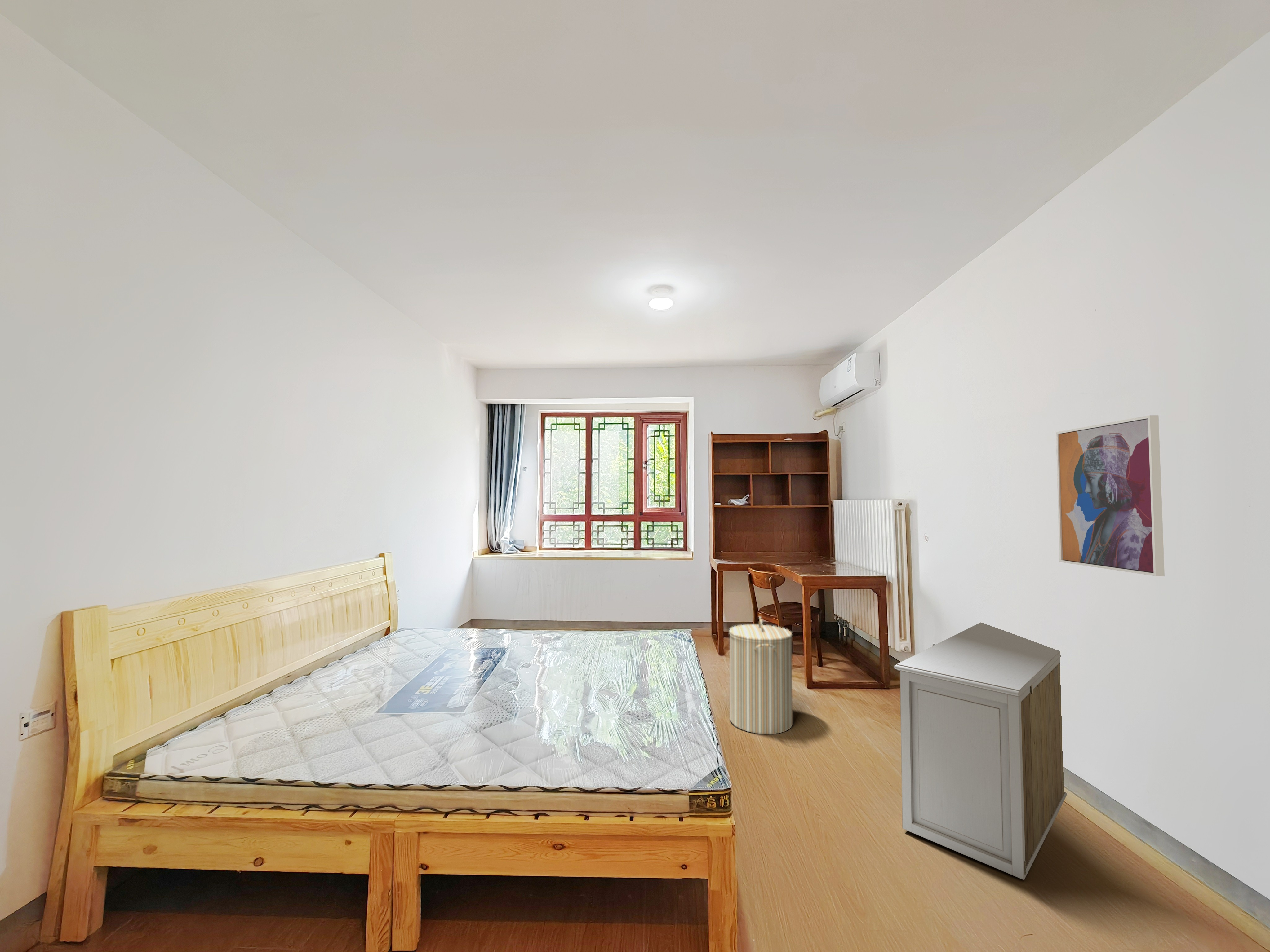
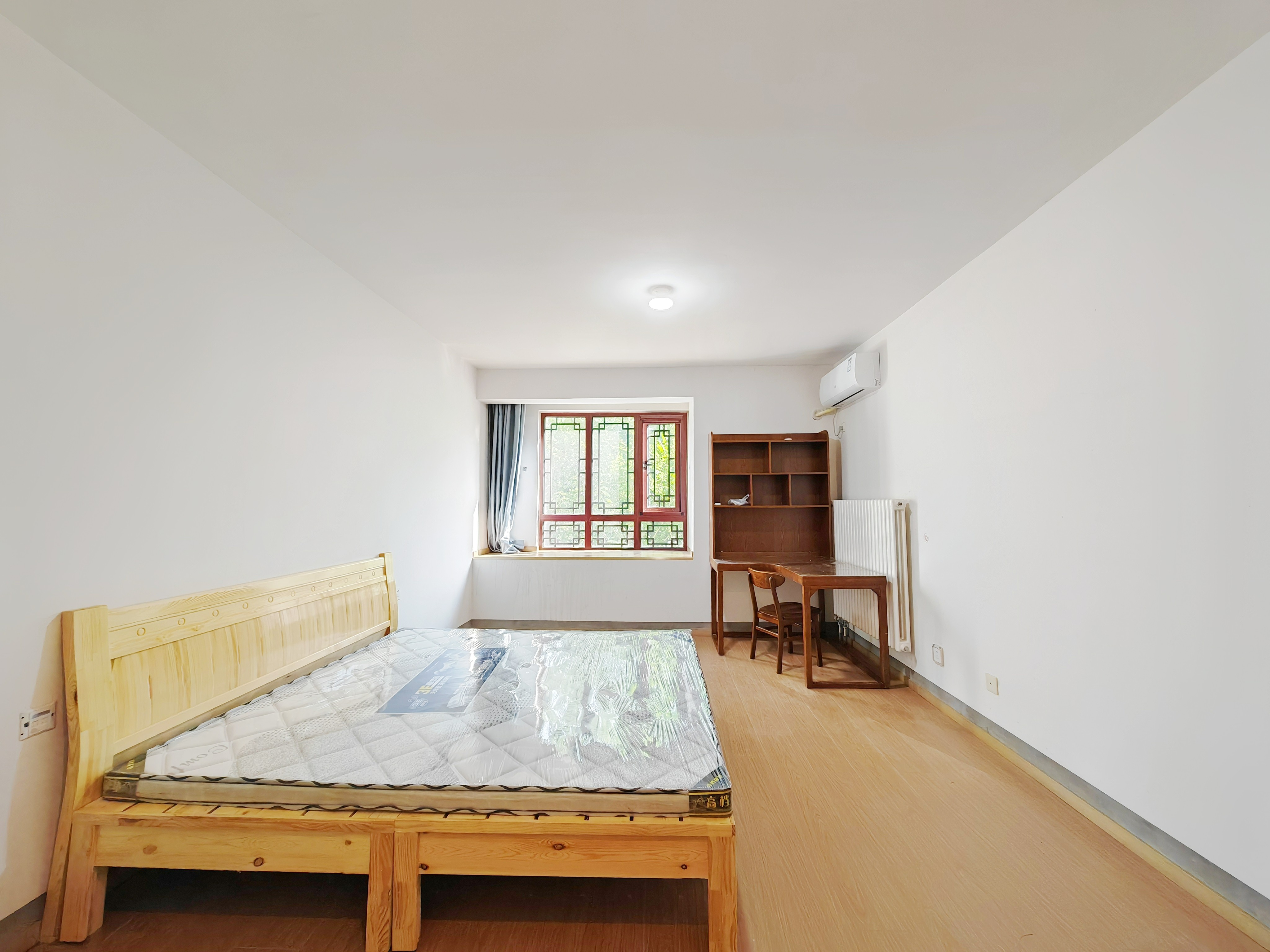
- storage cabinet [893,622,1068,880]
- wall art [1056,415,1165,576]
- laundry hamper [729,616,793,735]
